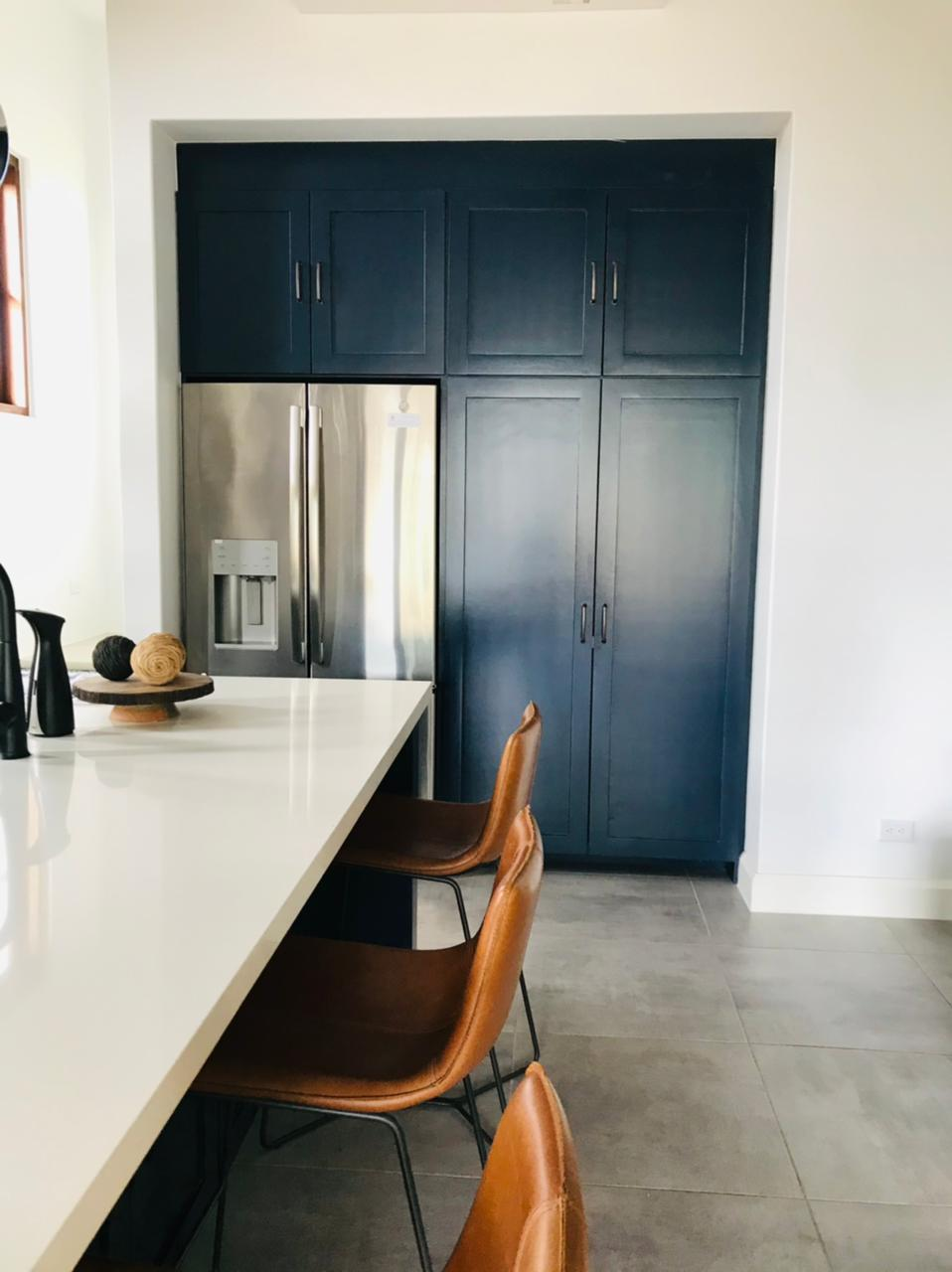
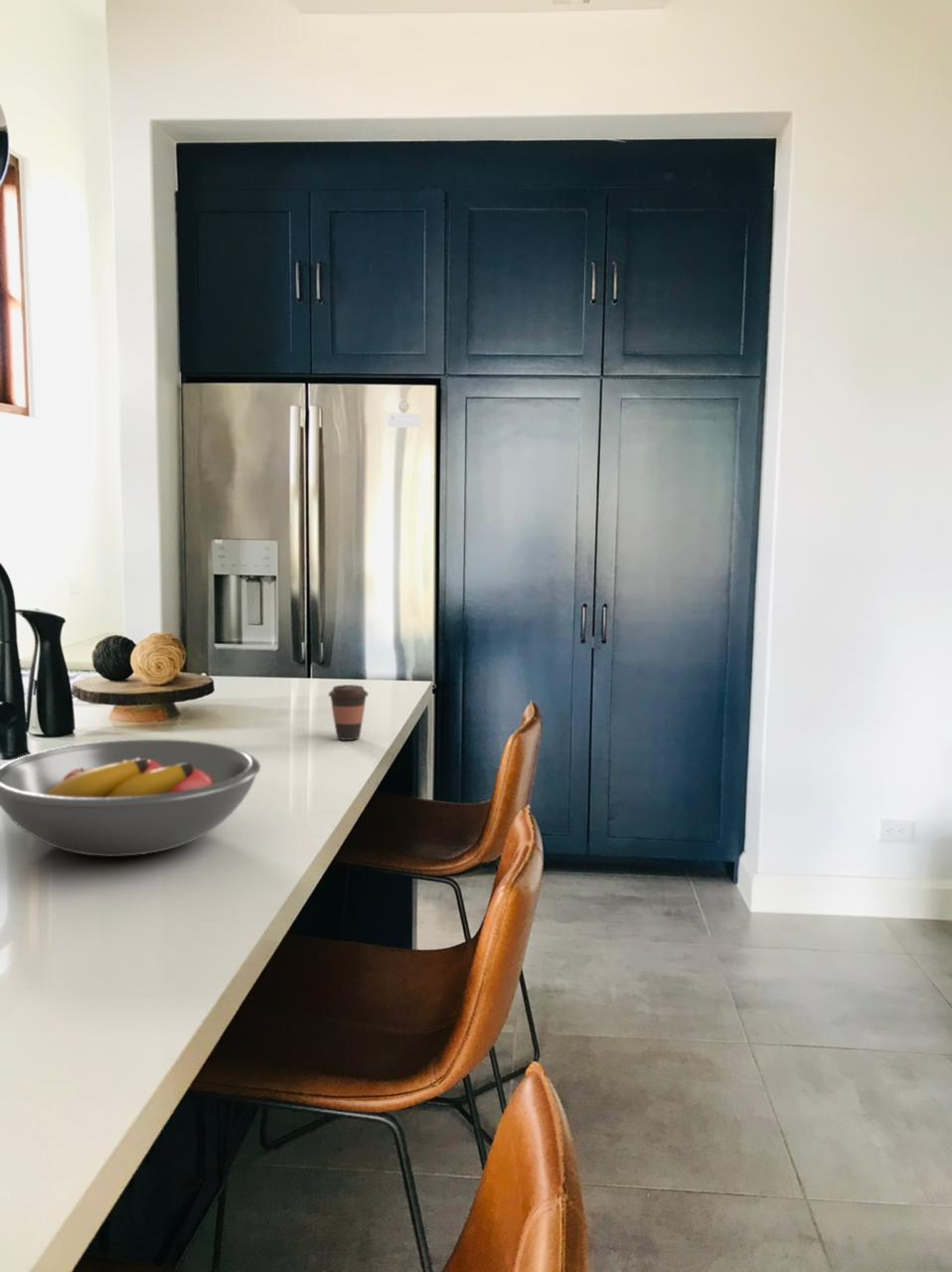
+ fruit bowl [0,738,261,858]
+ coffee cup [327,684,370,741]
